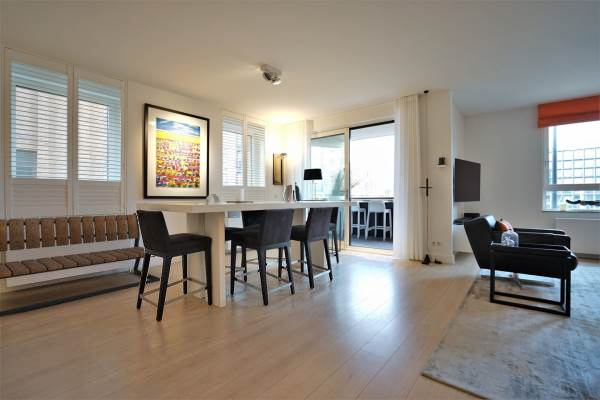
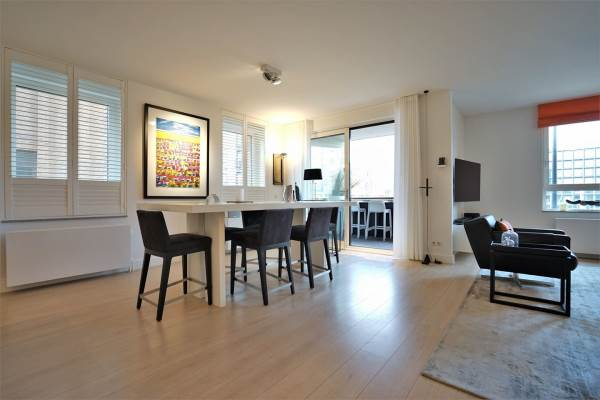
- bench [0,212,162,318]
